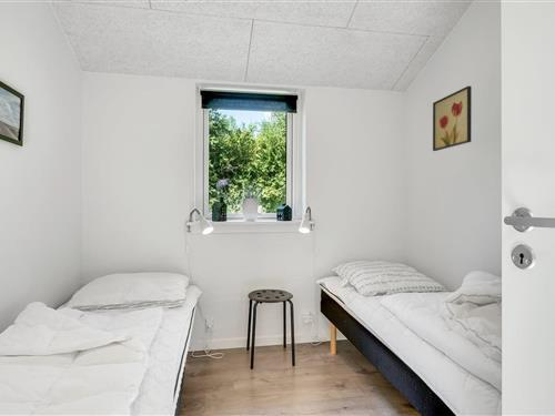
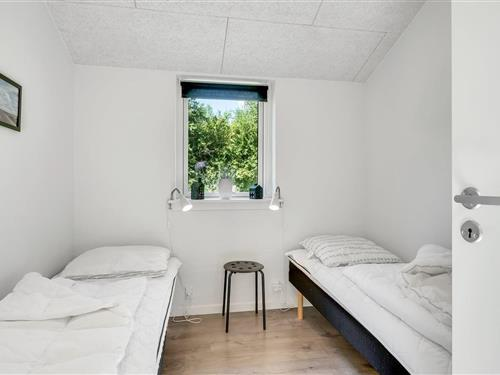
- wall art [432,85,473,152]
